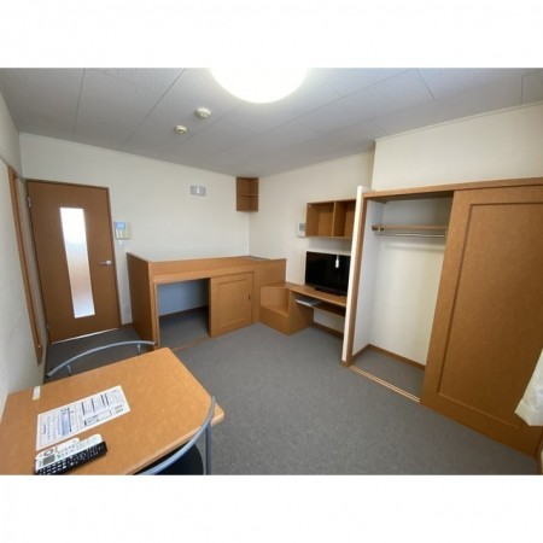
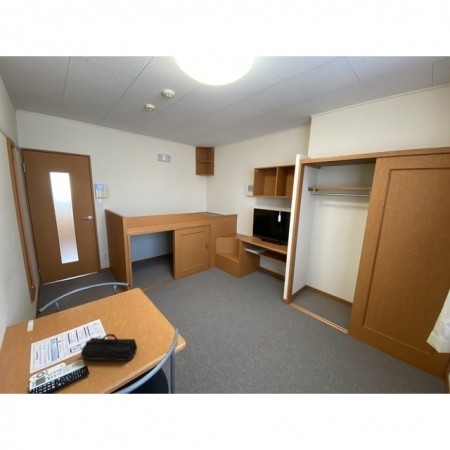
+ pencil case [80,333,138,362]
